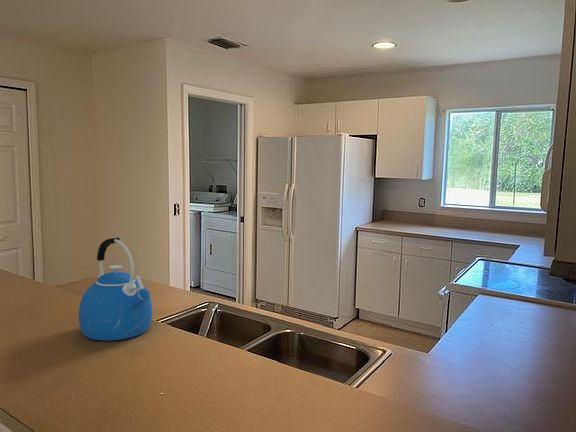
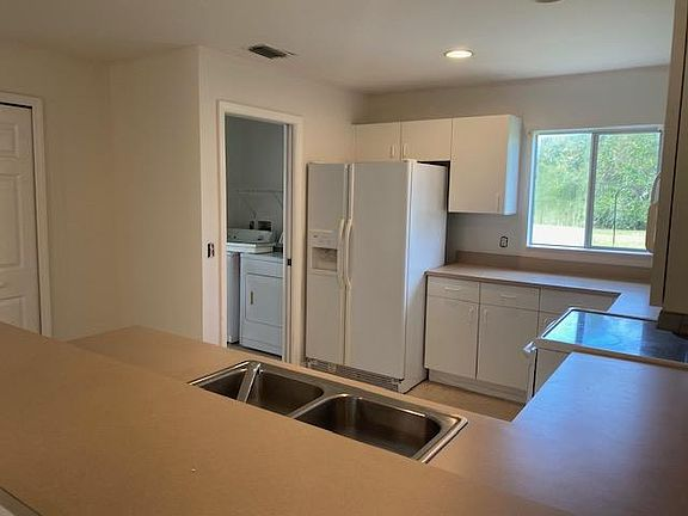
- kettle [78,237,153,342]
